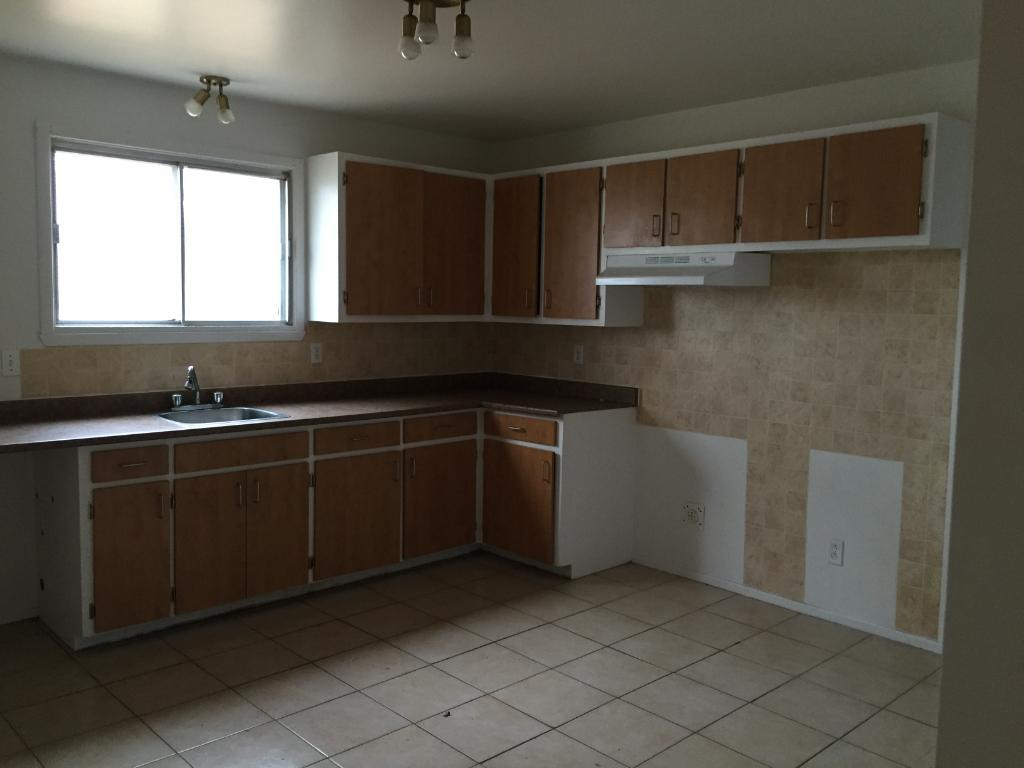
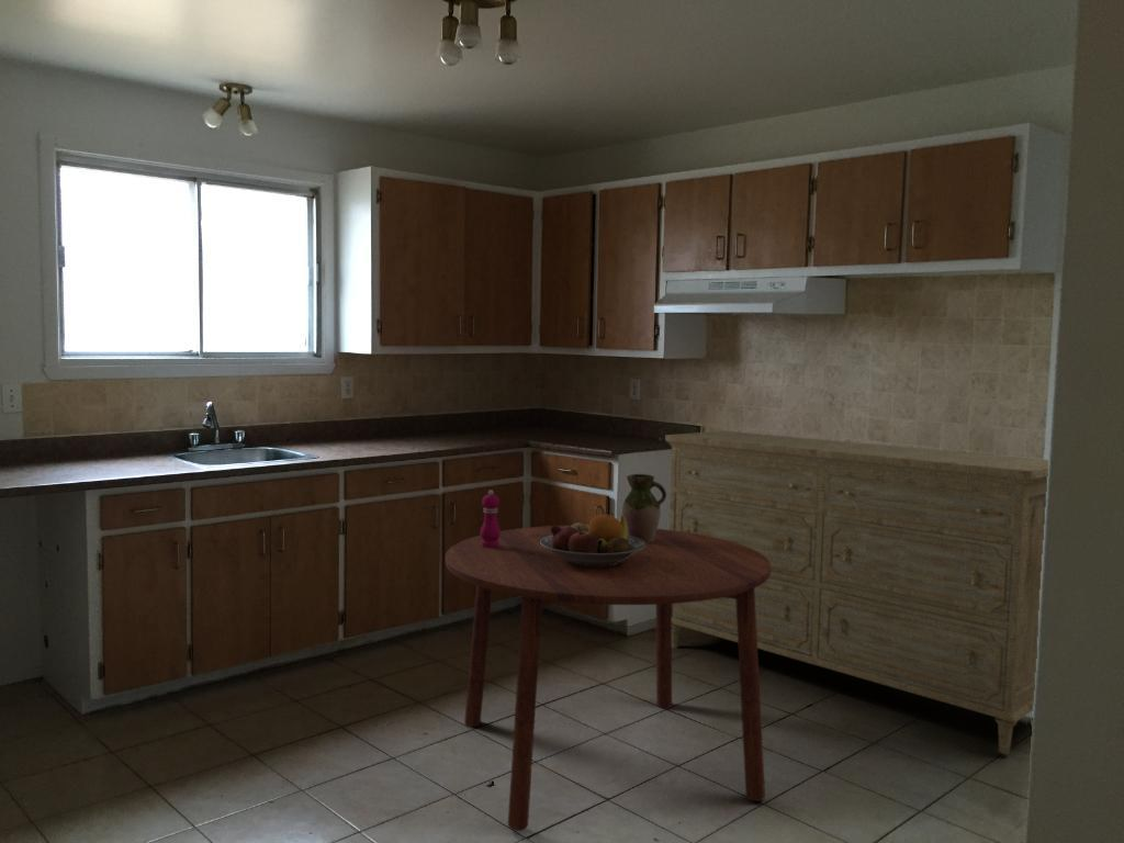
+ dresser [664,430,1049,755]
+ fruit bowl [540,512,645,566]
+ pitcher [621,473,667,542]
+ dining table [445,525,771,832]
+ pepper mill [479,488,502,548]
